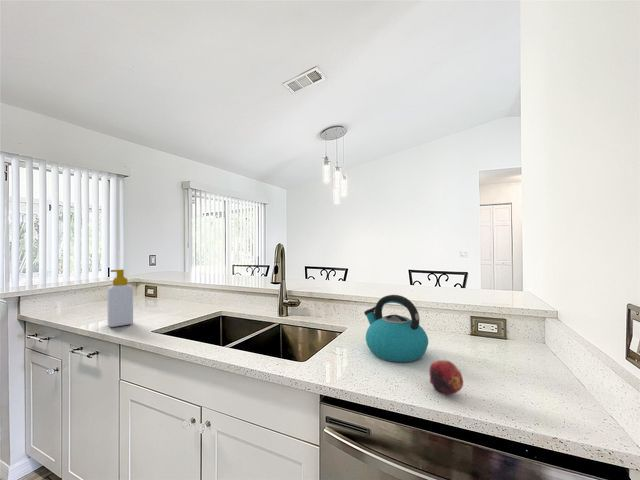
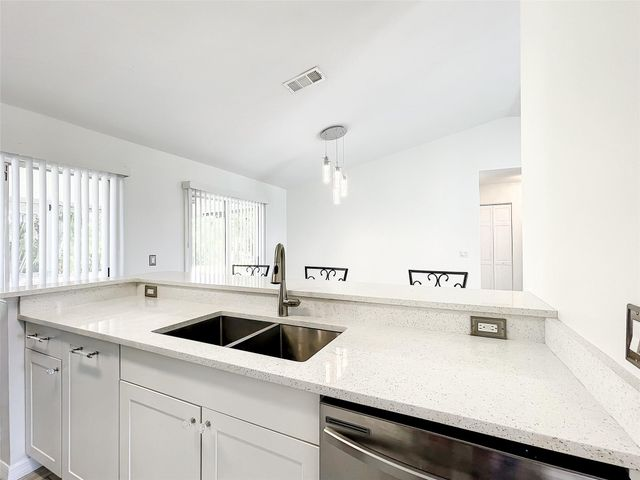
- soap bottle [107,268,134,328]
- fruit [428,359,464,396]
- kettle [363,294,429,363]
